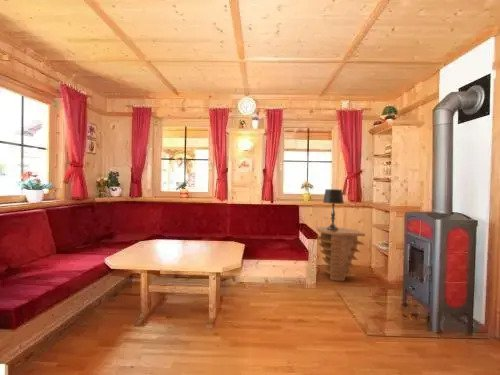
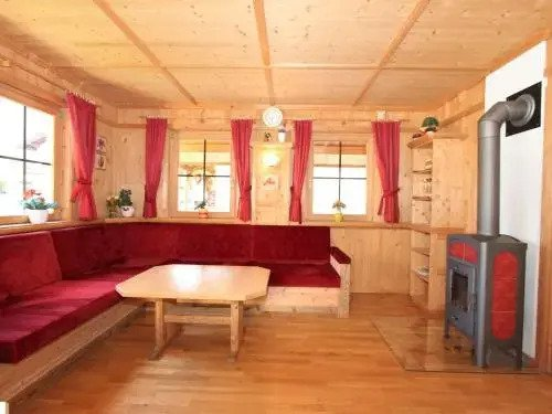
- side table [315,226,366,282]
- table lamp [322,188,345,230]
